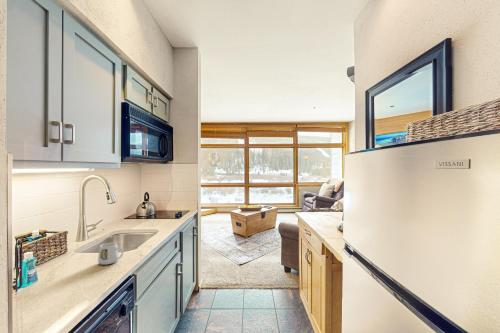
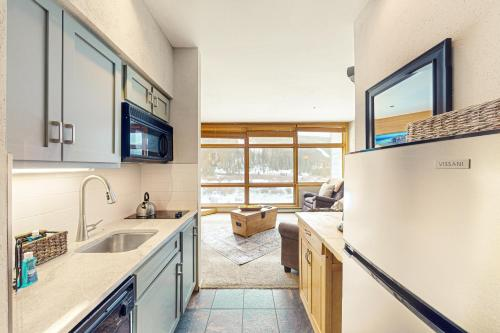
- mug [97,242,125,266]
